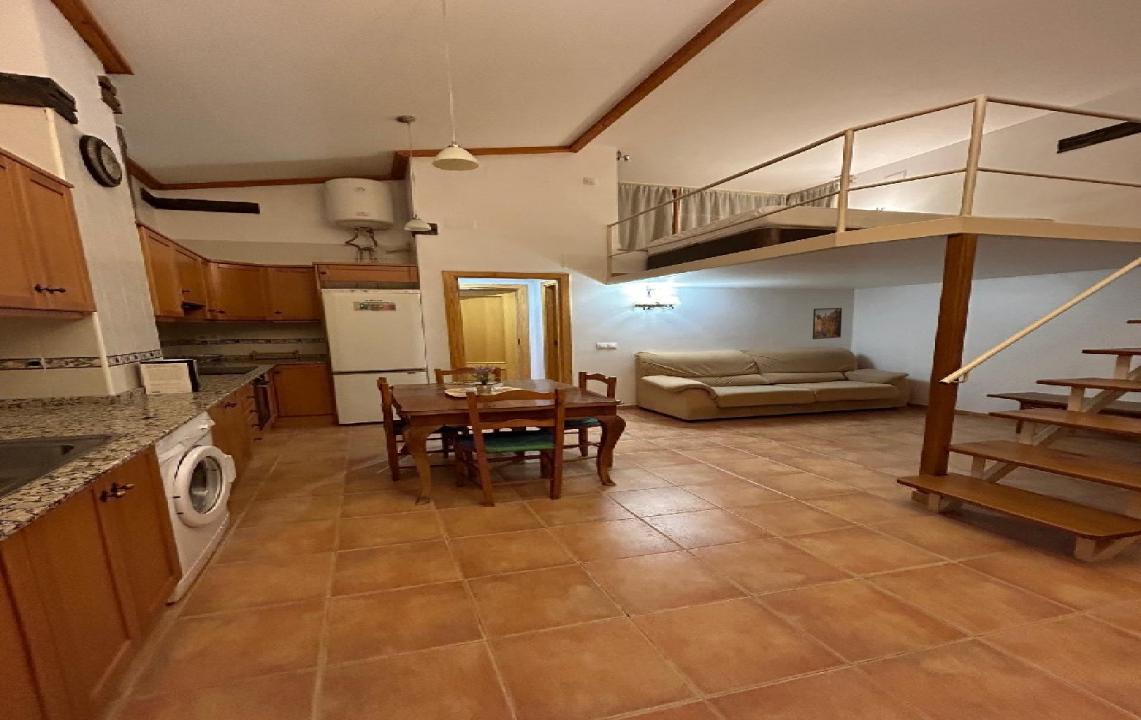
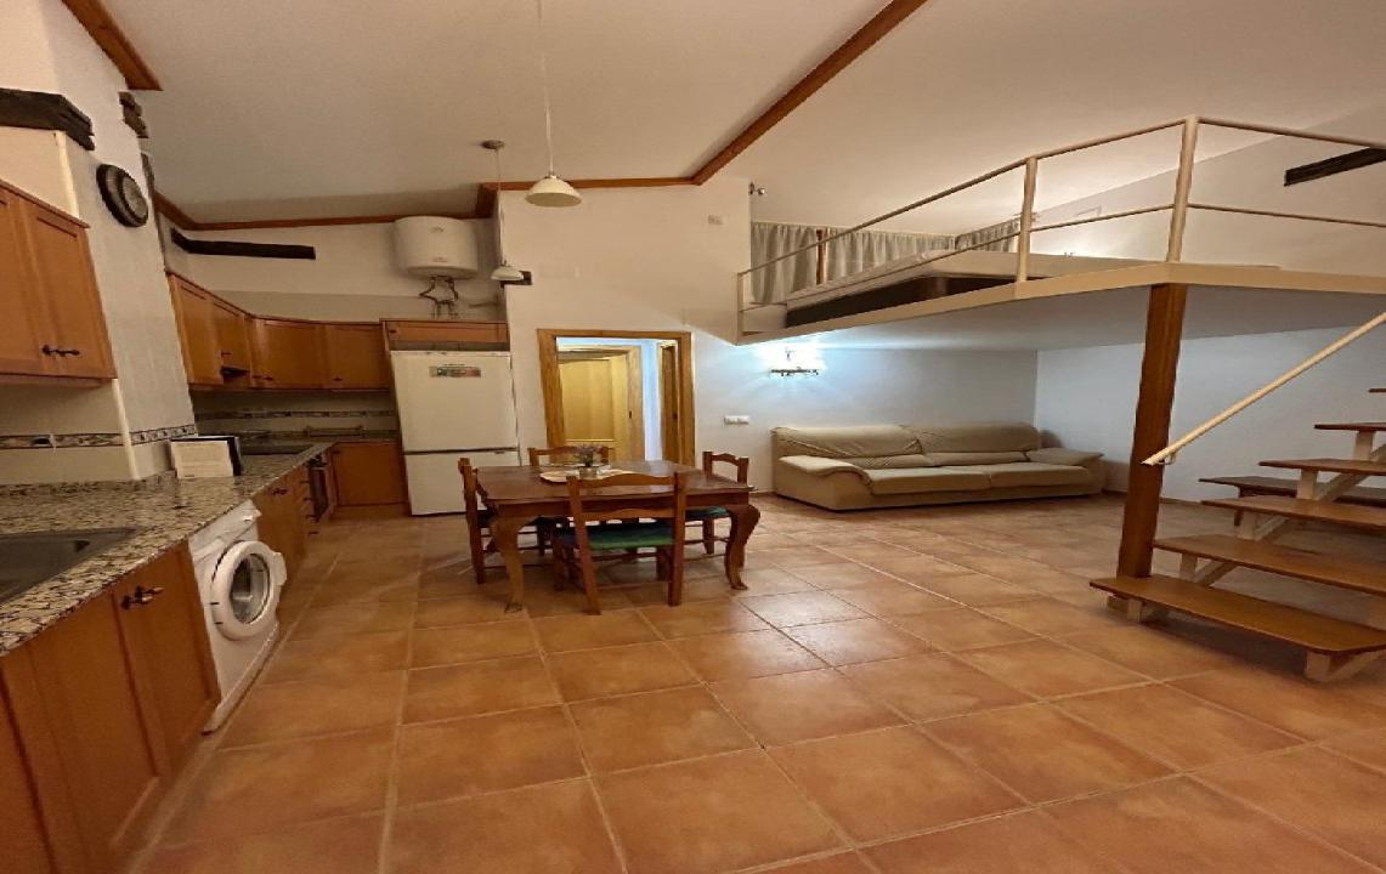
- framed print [812,307,843,340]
